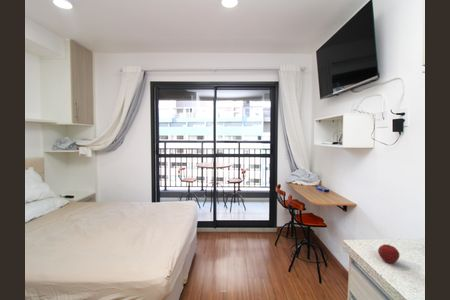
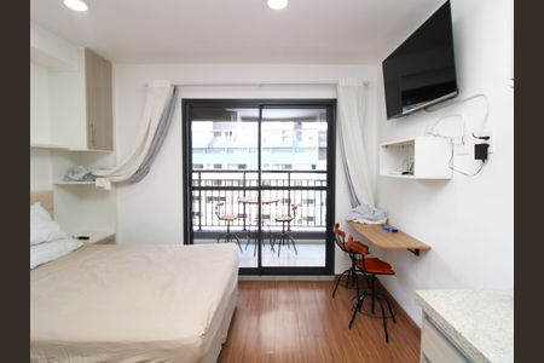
- apple [377,243,401,264]
